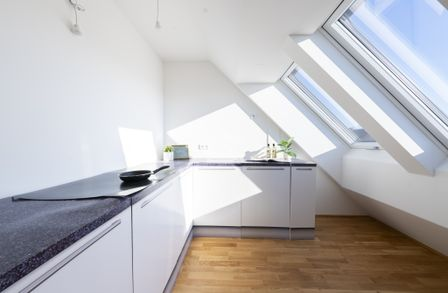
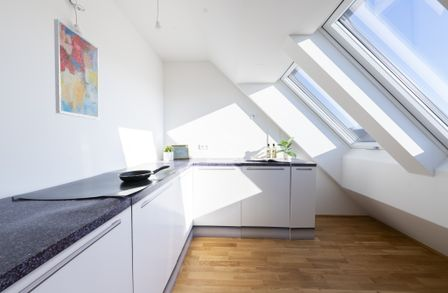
+ wall art [53,18,100,120]
